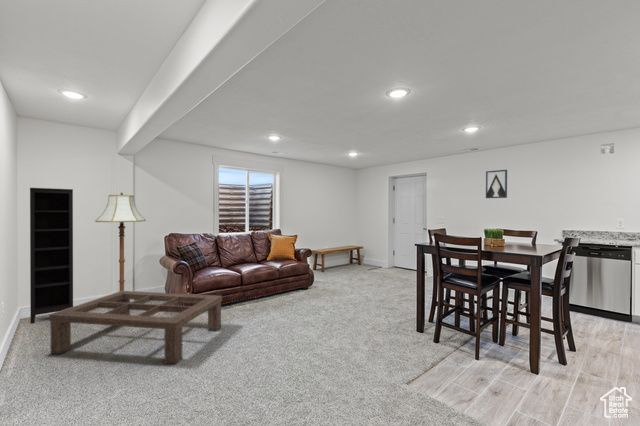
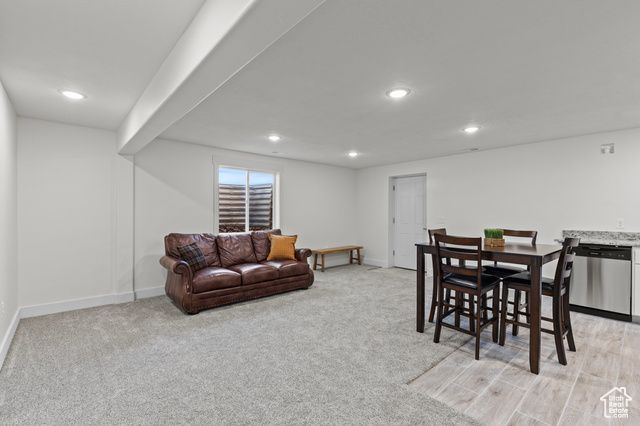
- bookcase [29,187,74,325]
- wall art [485,169,508,199]
- floor lamp [94,191,147,292]
- coffee table [48,290,223,365]
